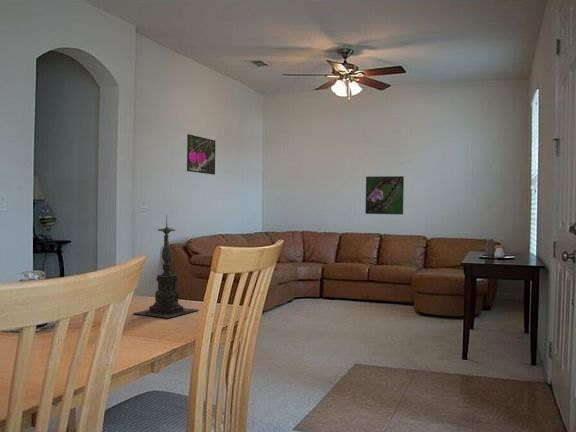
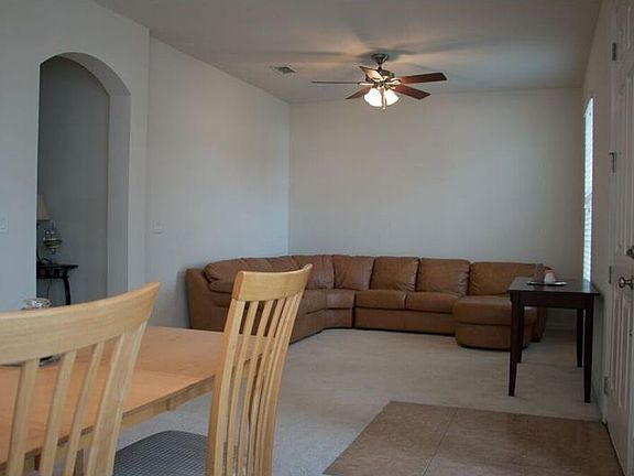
- candle holder [133,214,199,319]
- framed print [186,133,216,176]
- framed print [364,175,405,216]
